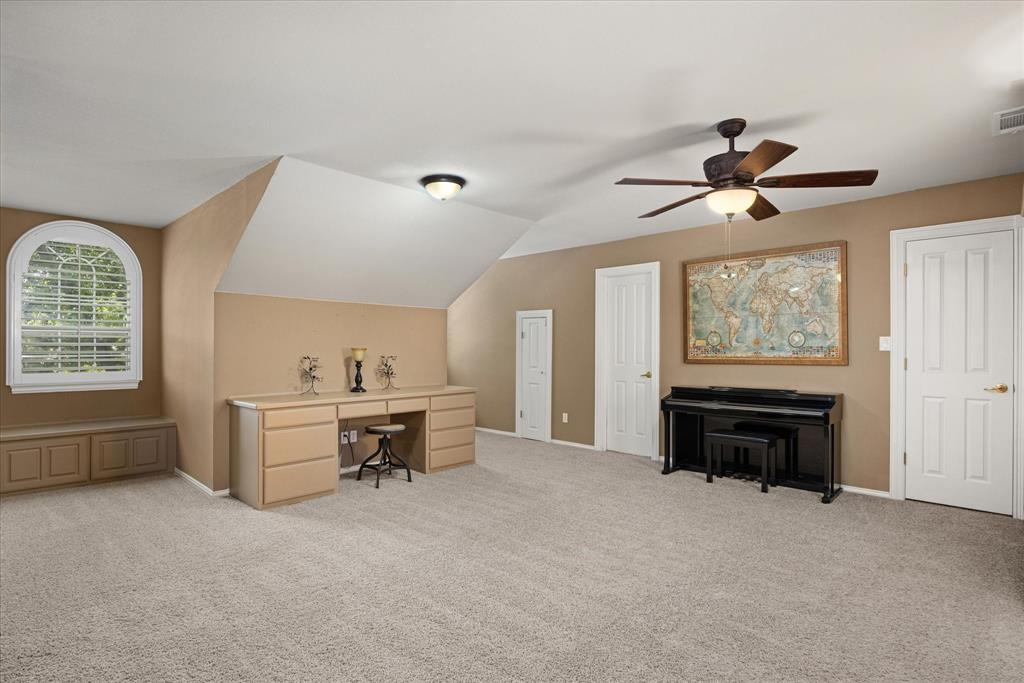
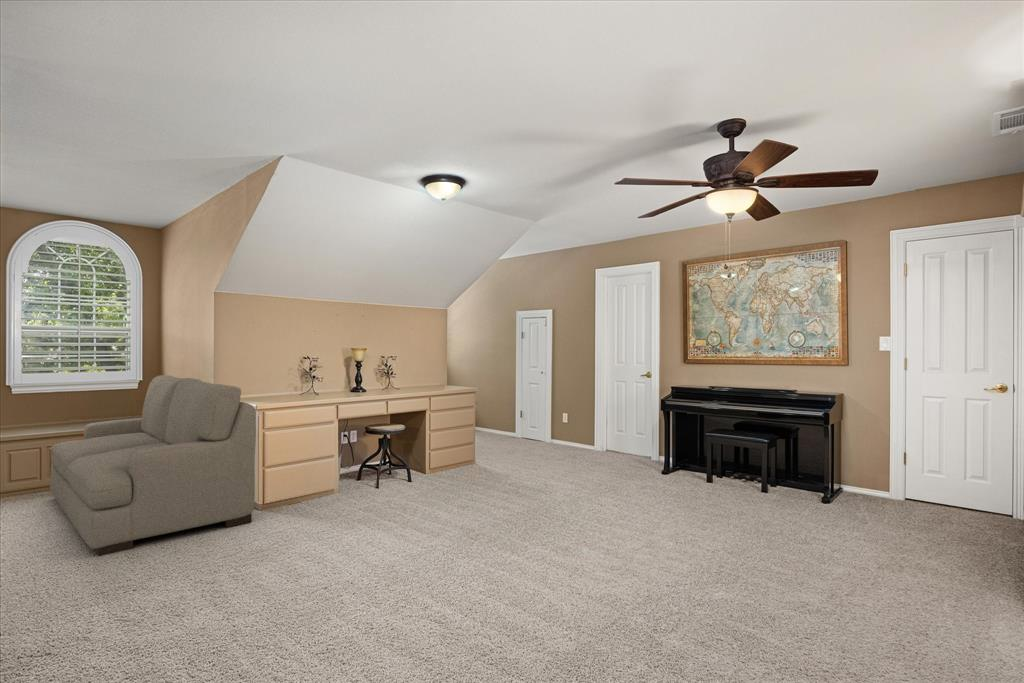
+ sofa [49,374,257,557]
